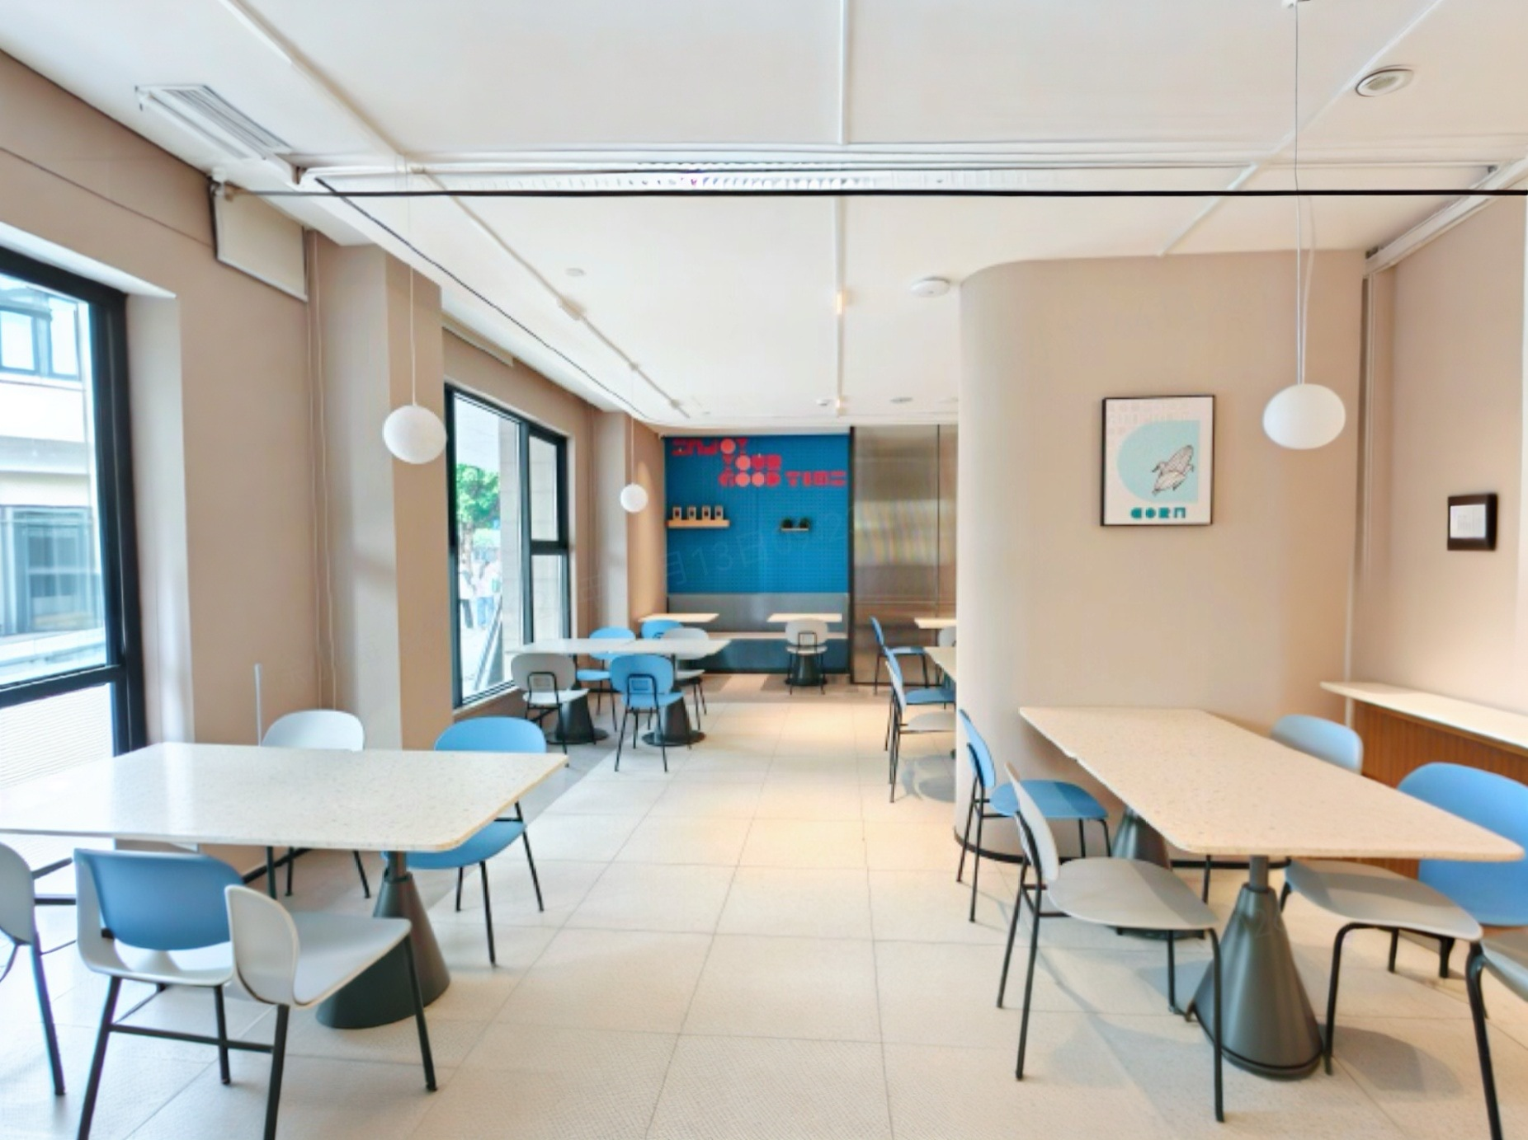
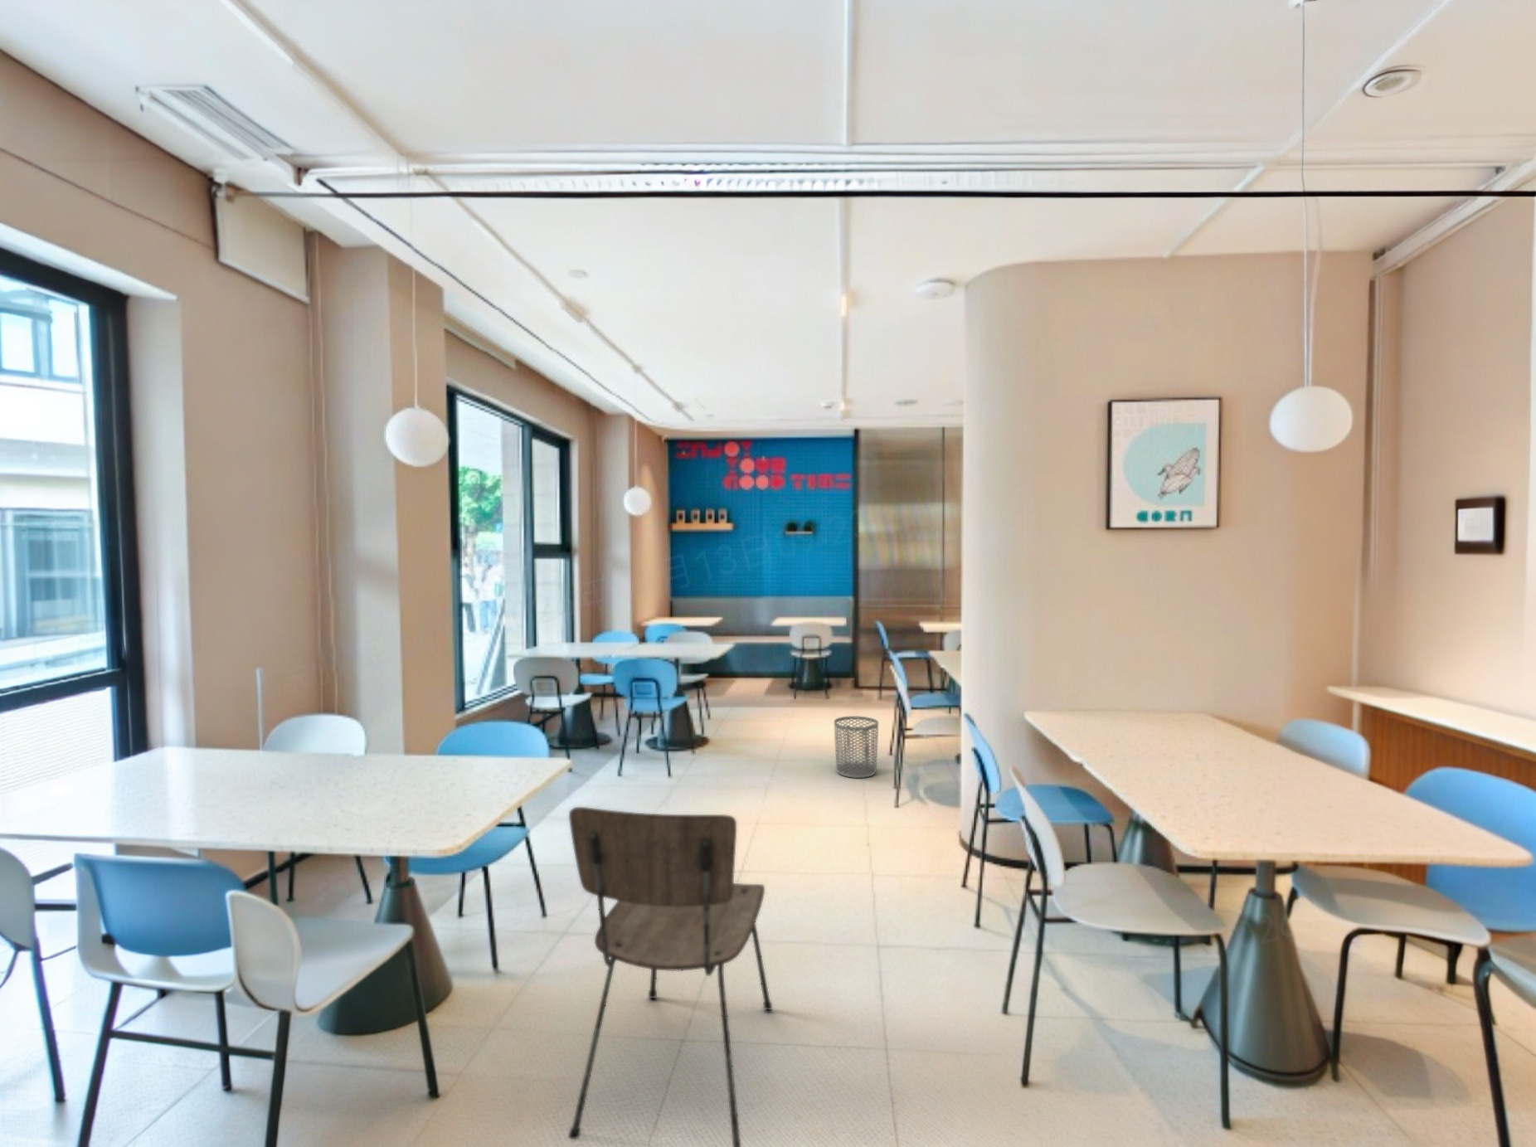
+ waste bin [834,716,879,778]
+ dining chair [569,806,773,1147]
